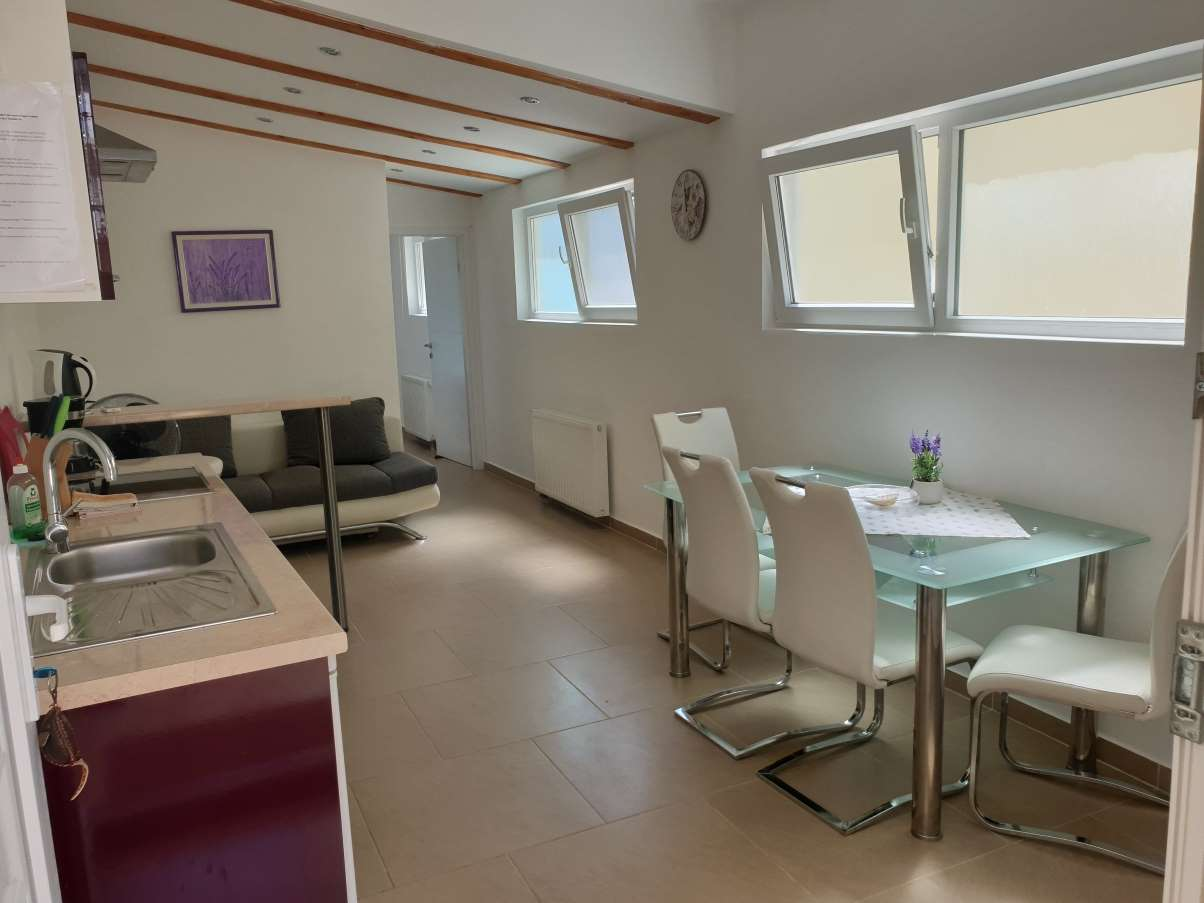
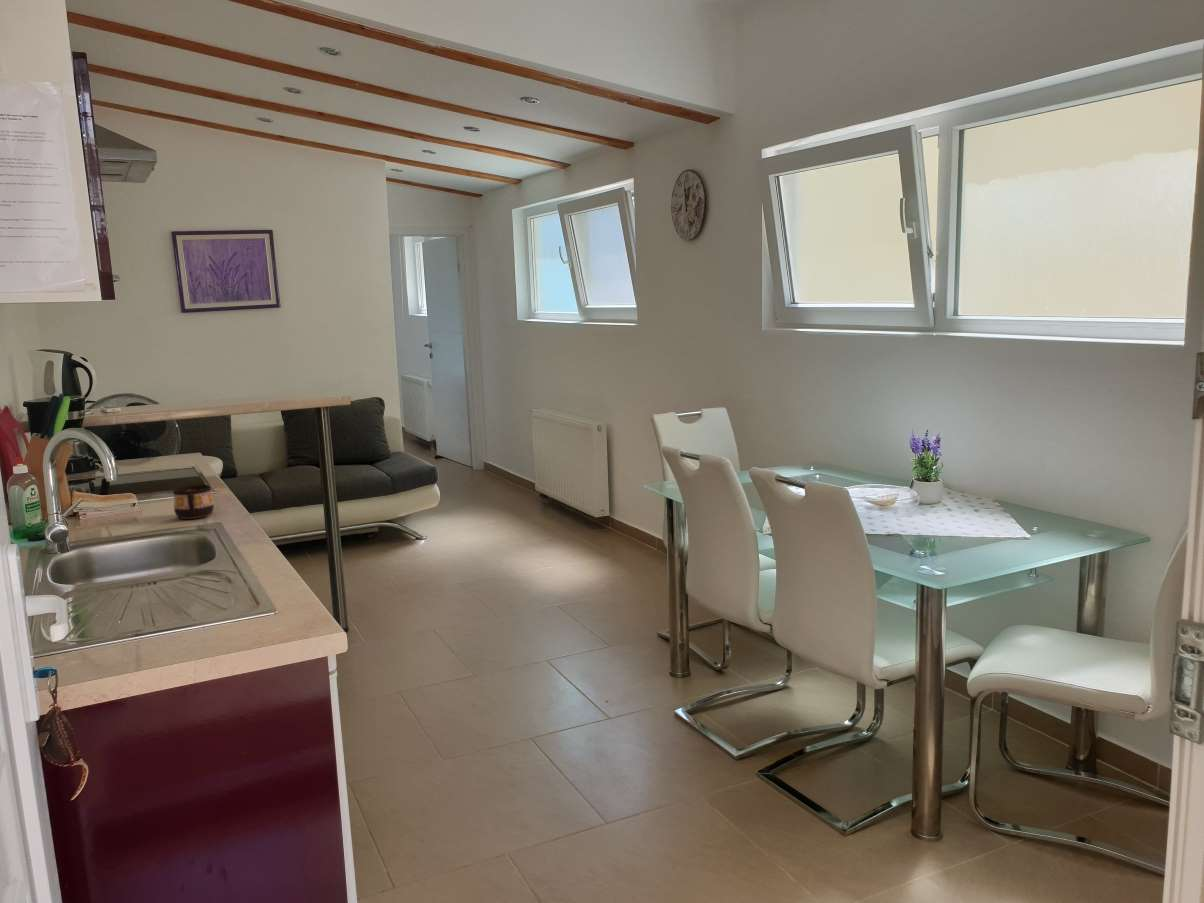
+ cup [172,484,215,520]
